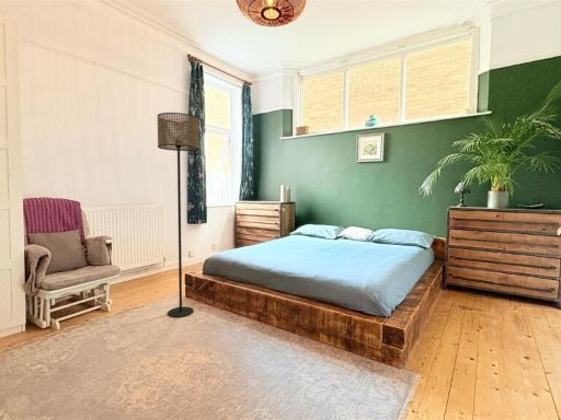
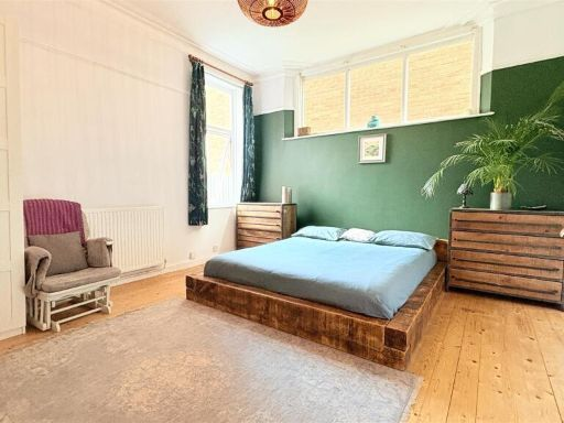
- floor lamp [156,112,199,318]
